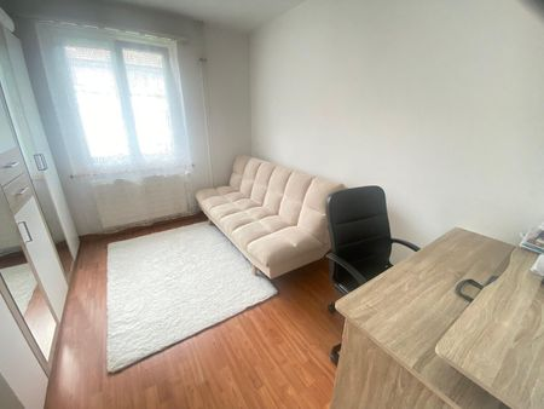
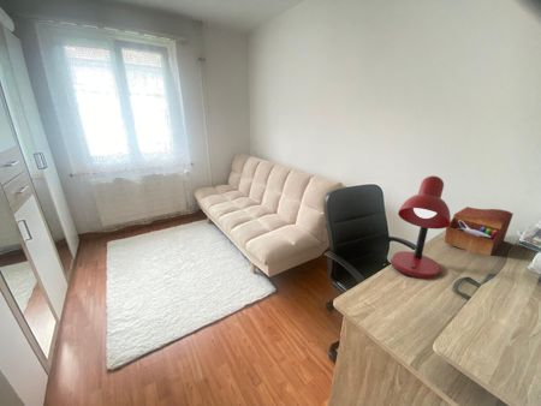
+ sewing box [444,205,515,257]
+ desk lamp [390,174,452,280]
